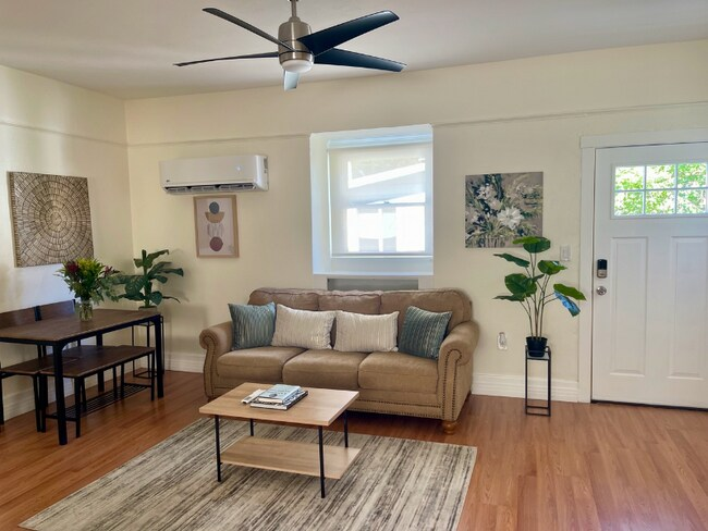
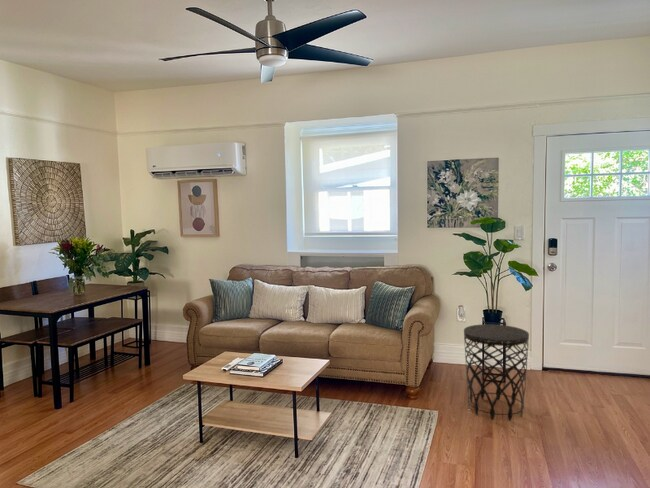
+ side table [463,323,530,422]
